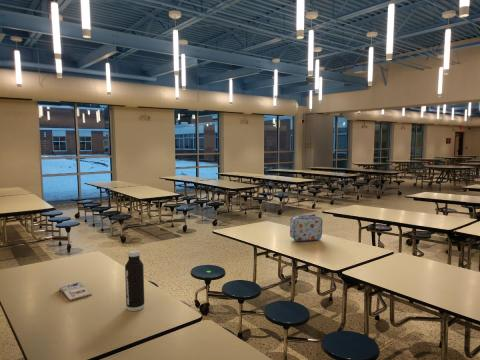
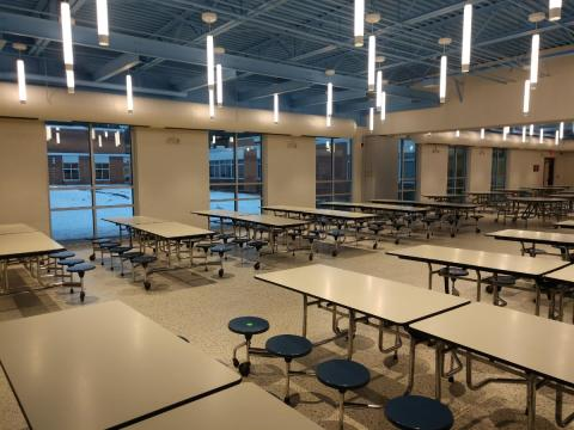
- lunch box [289,213,323,242]
- water bottle [124,249,146,312]
- paperback book [58,280,93,302]
